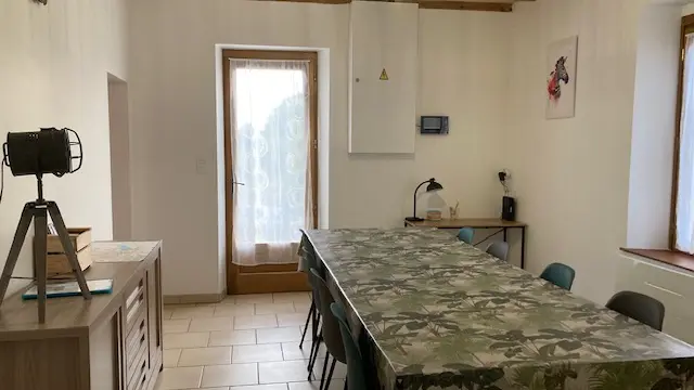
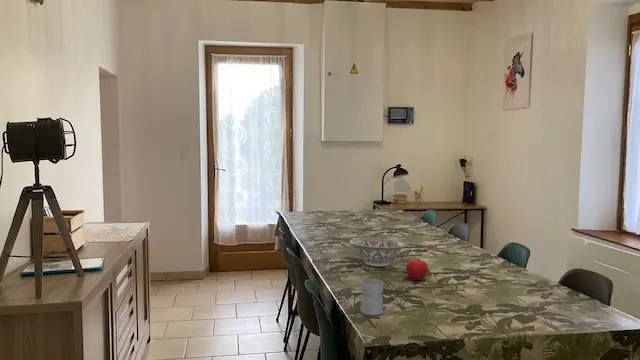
+ decorative bowl [349,237,407,267]
+ fruit [405,258,429,282]
+ mug [360,278,384,316]
